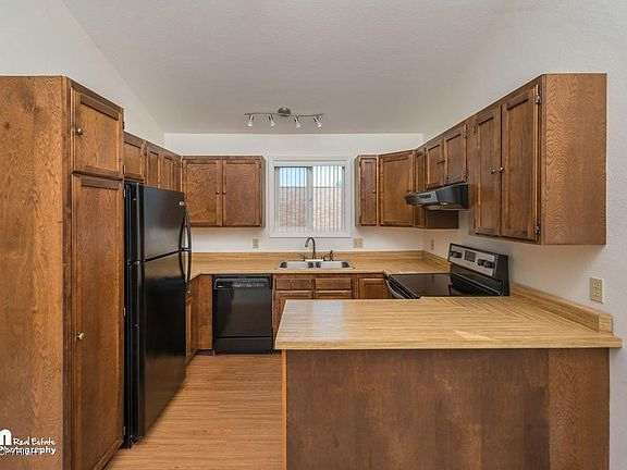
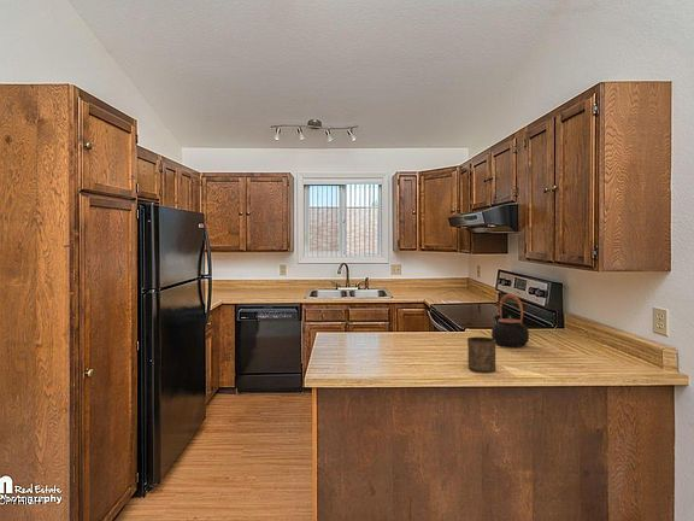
+ cup [466,335,496,373]
+ teapot [490,293,530,349]
